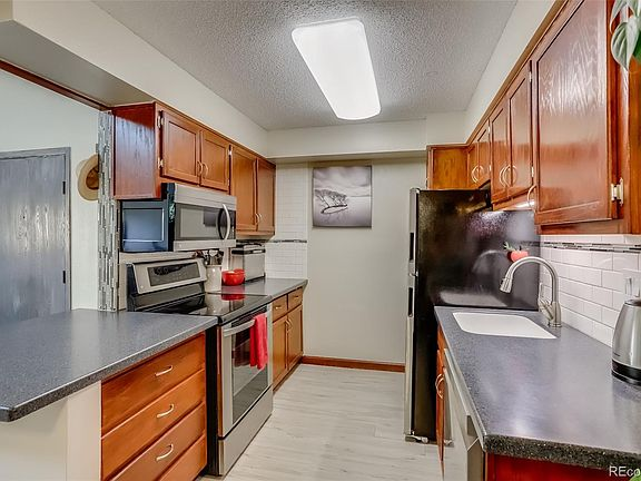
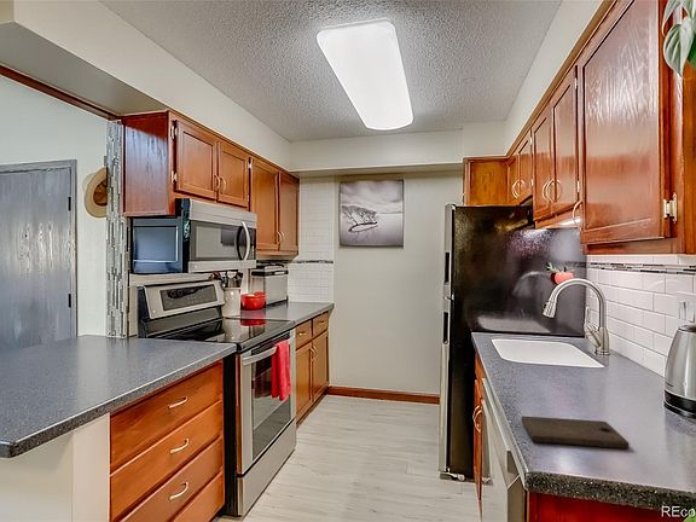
+ cutting board [520,416,630,450]
